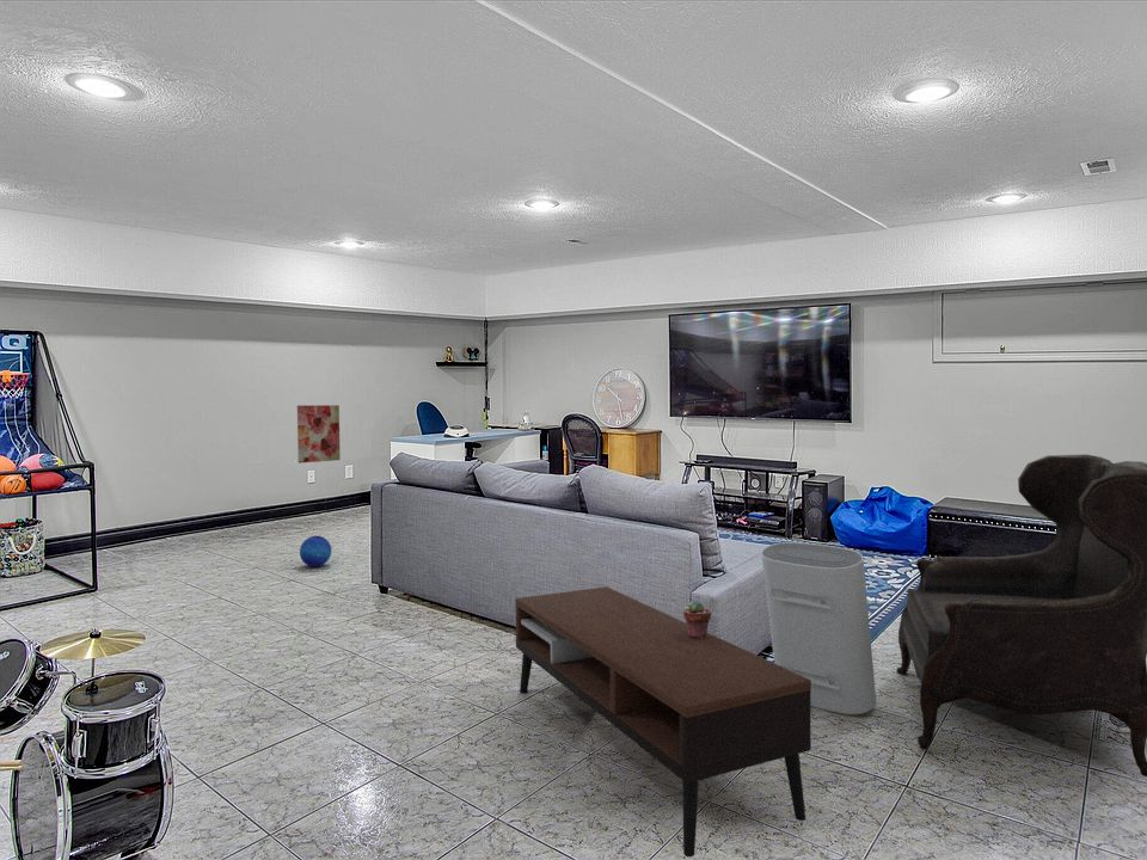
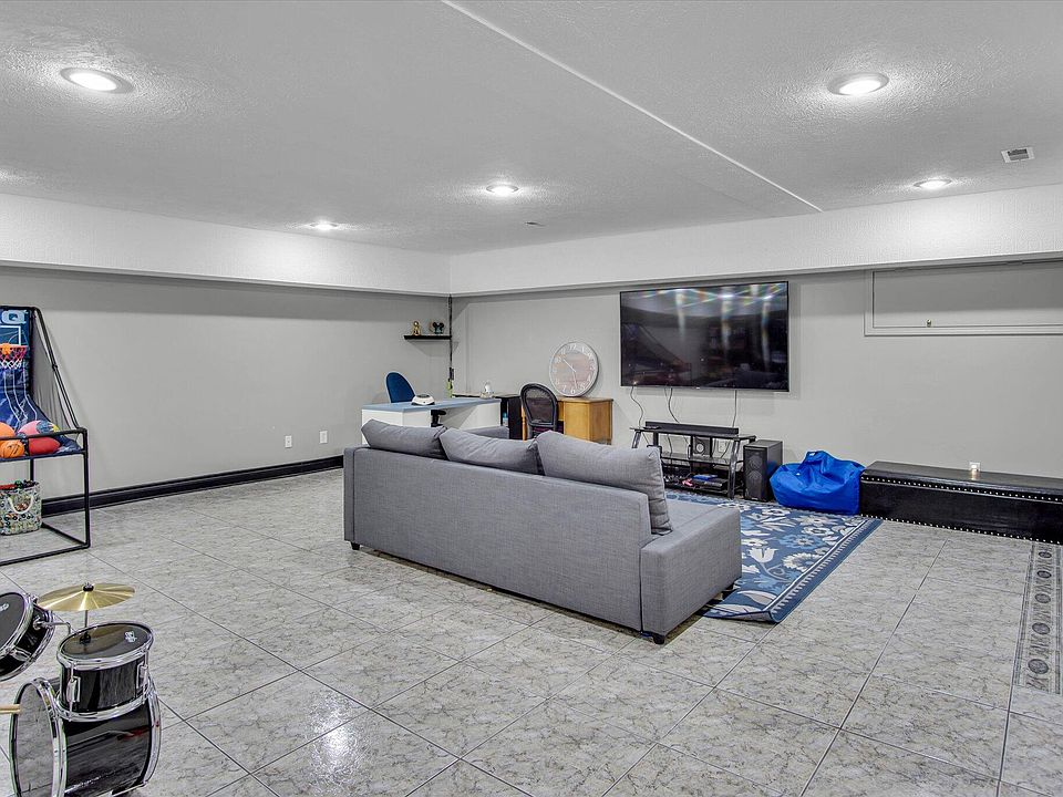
- decorative ball [299,535,332,567]
- potted succulent [682,598,712,639]
- water heater [760,541,877,715]
- armchair [896,454,1147,778]
- coffee table [514,585,812,858]
- wall art [296,404,342,465]
